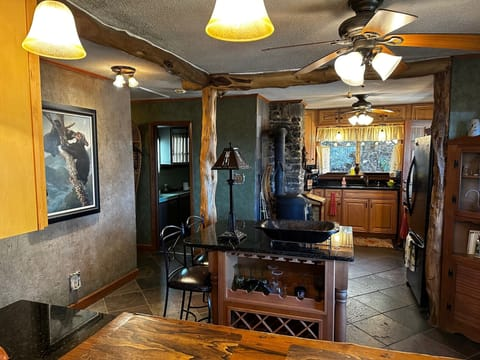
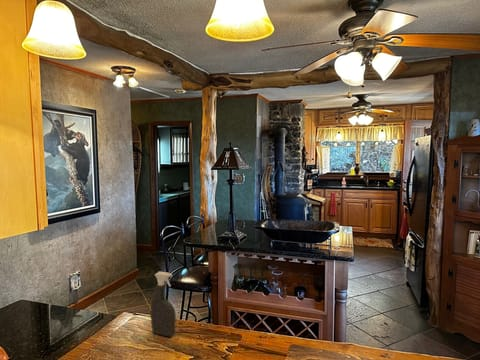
+ spray bottle [150,271,177,337]
